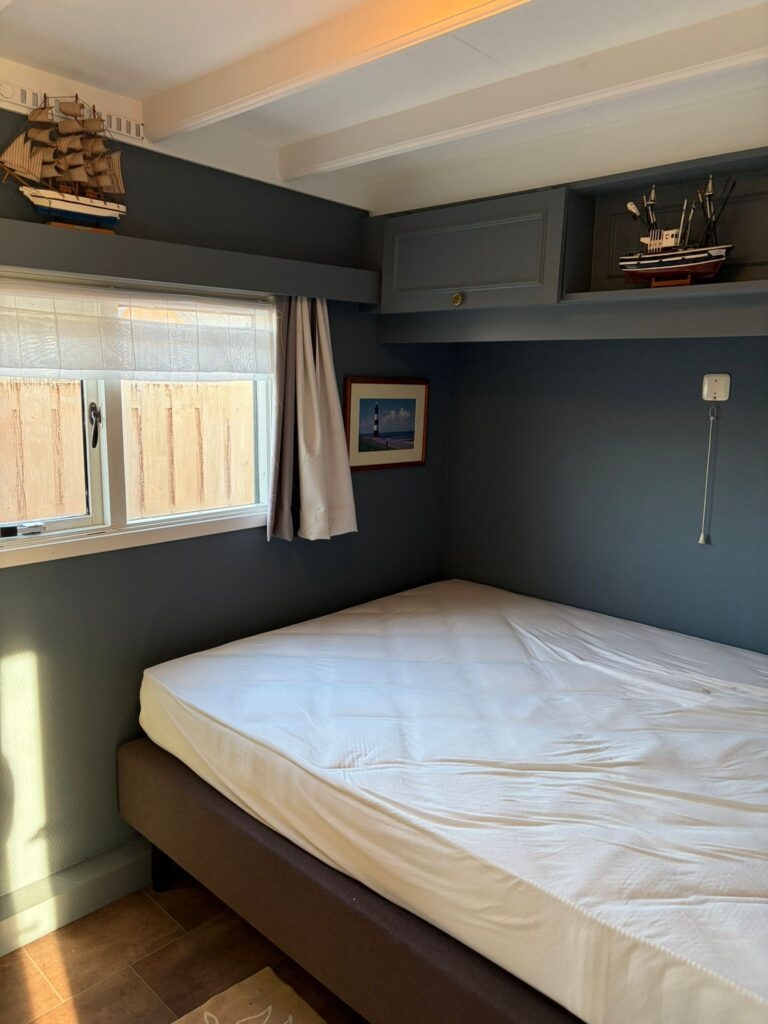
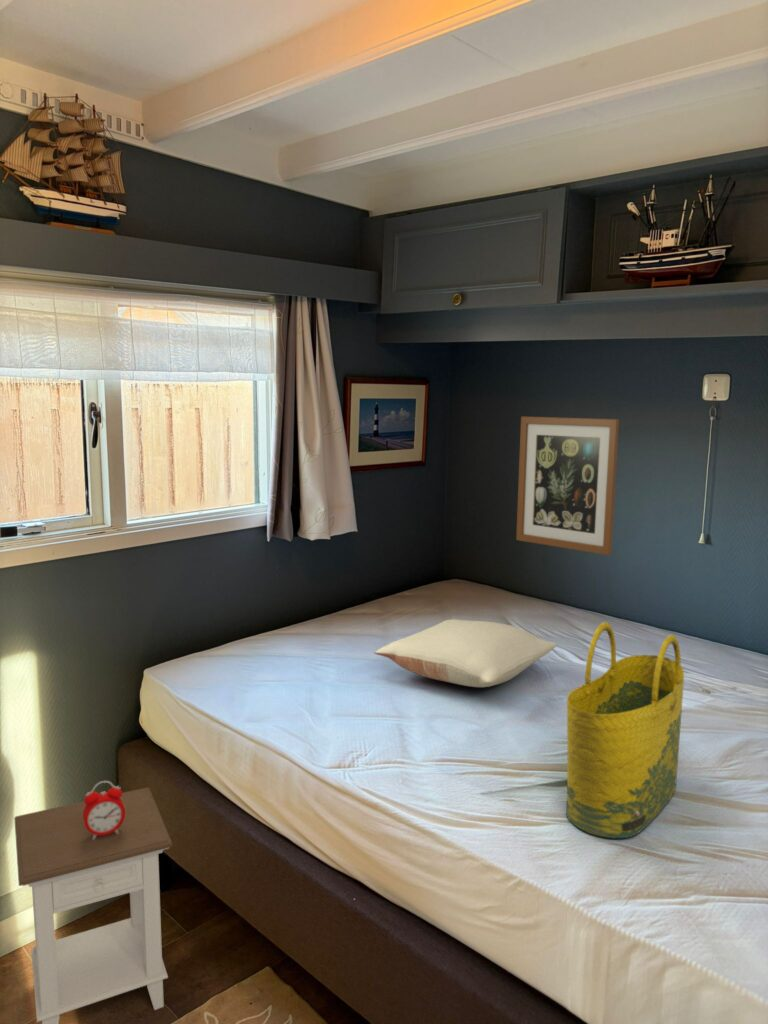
+ tote bag [565,621,685,839]
+ nightstand [13,786,174,1024]
+ alarm clock [83,780,125,840]
+ wall art [515,415,620,556]
+ pillow [373,618,558,688]
